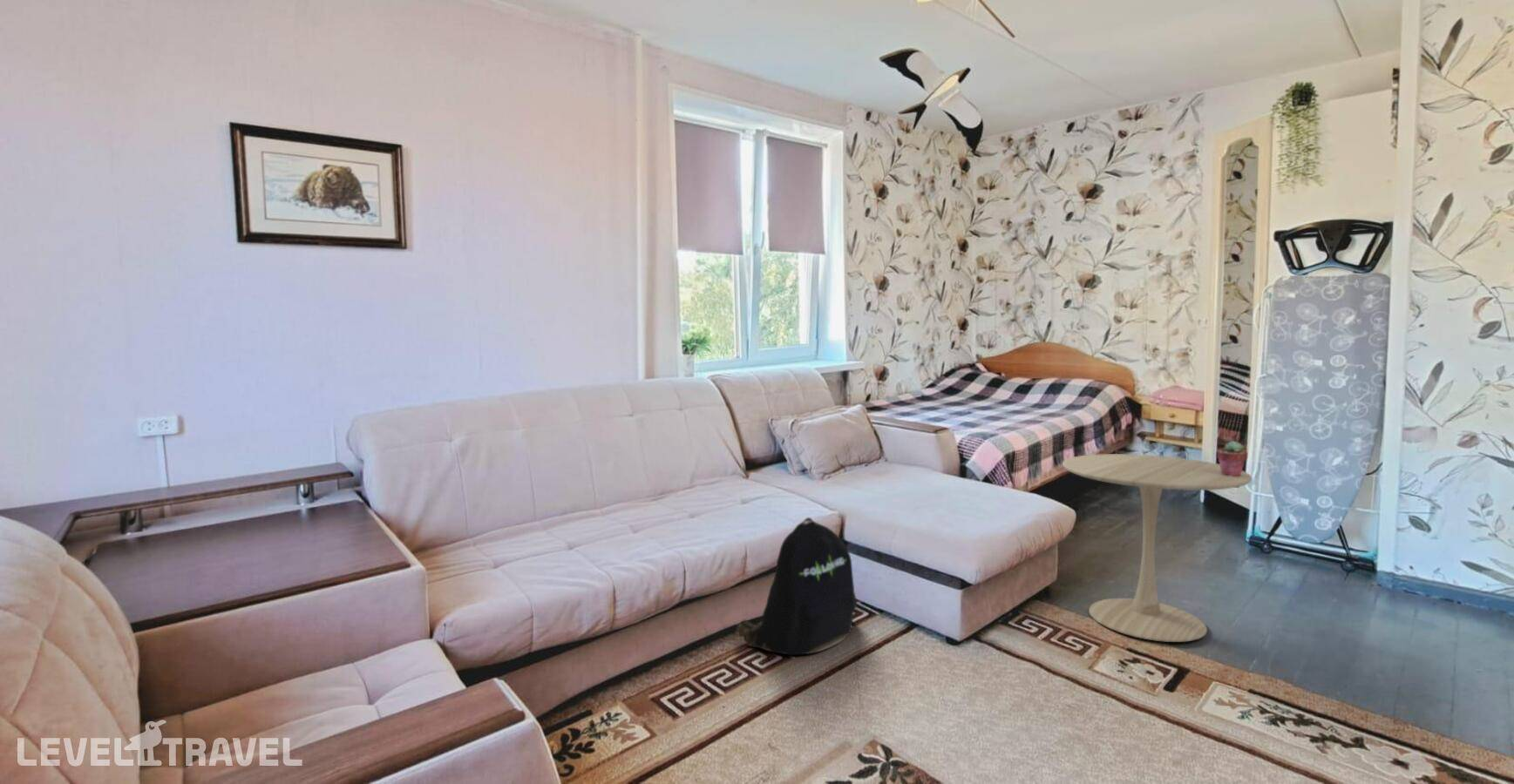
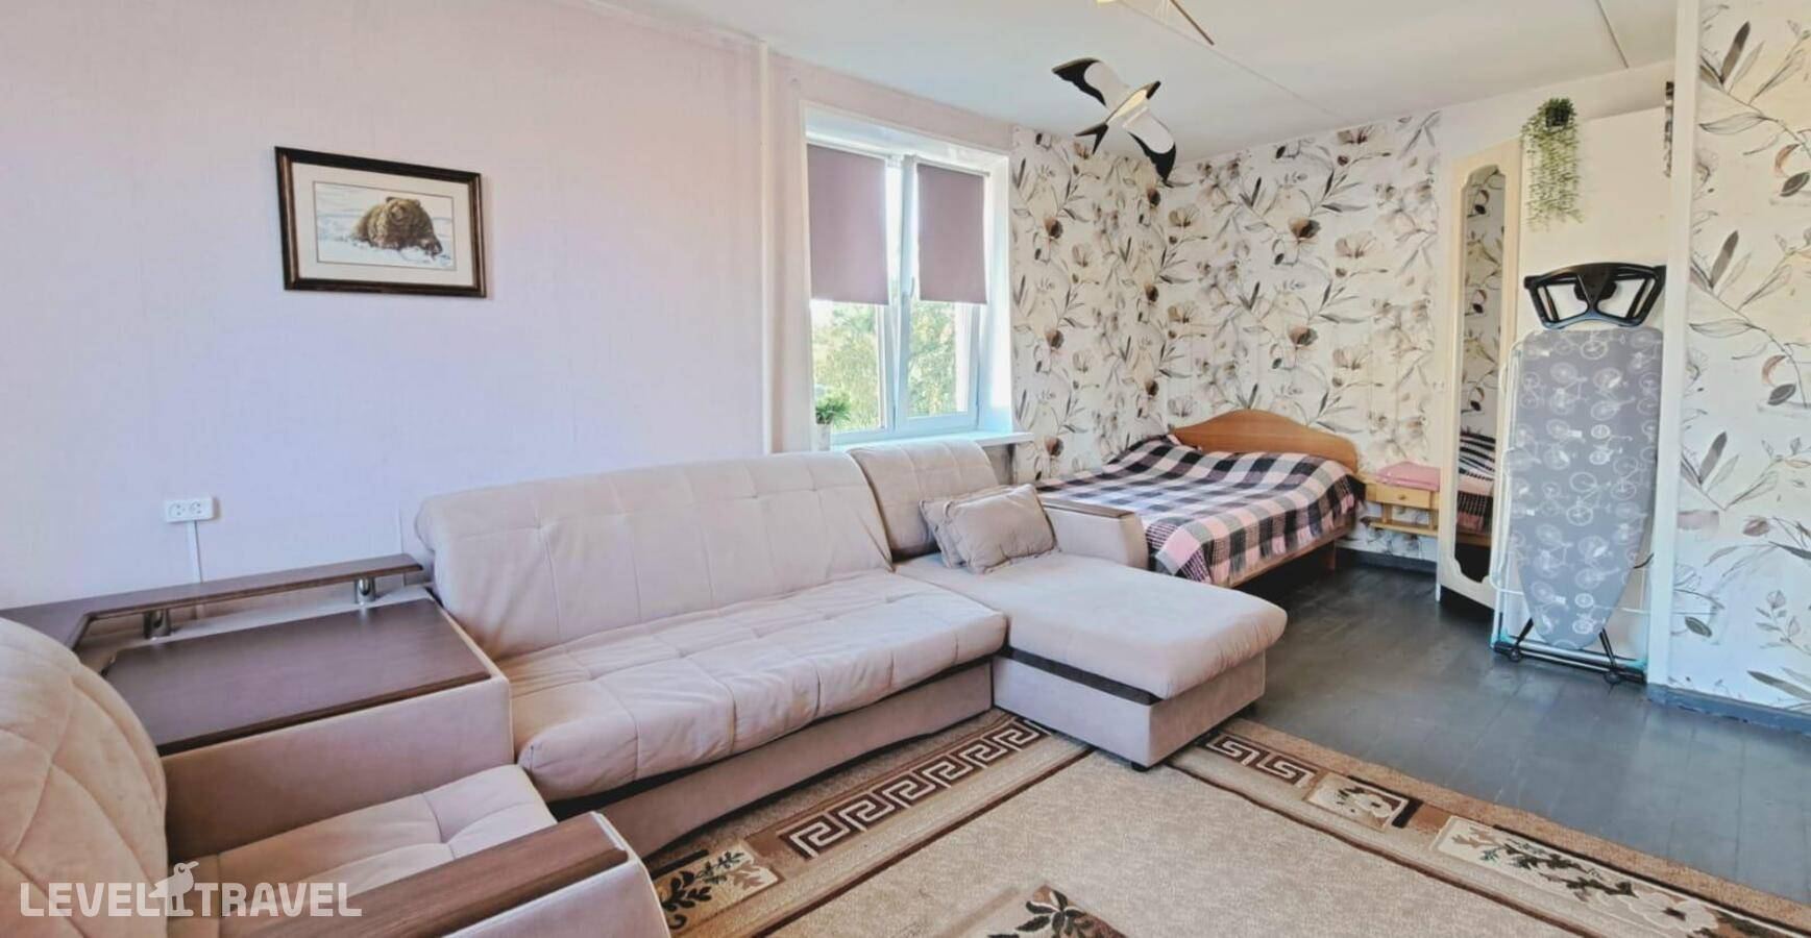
- backpack [735,517,858,656]
- potted succulent [1215,440,1248,476]
- side table [1062,453,1253,643]
